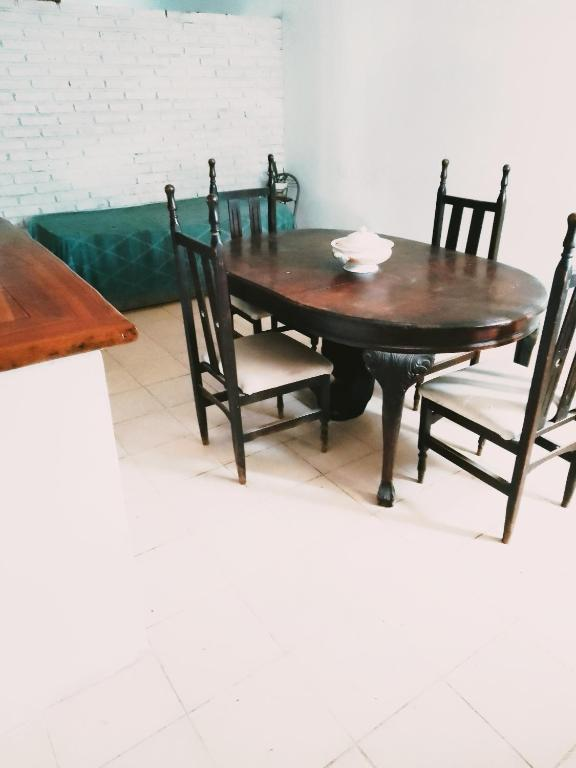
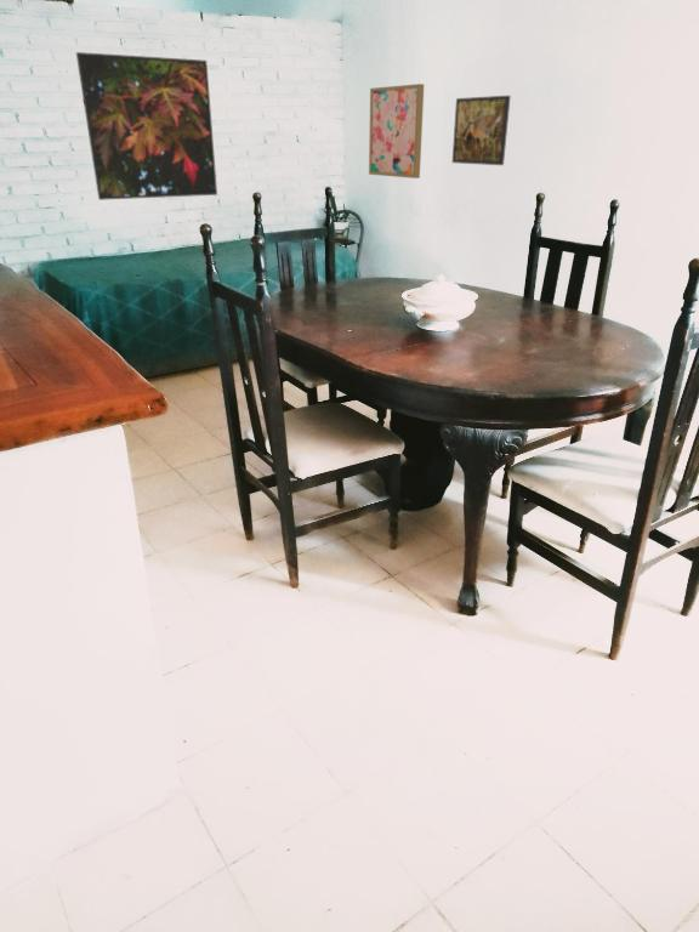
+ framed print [451,95,512,166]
+ wall art [368,83,425,180]
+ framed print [75,51,218,201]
